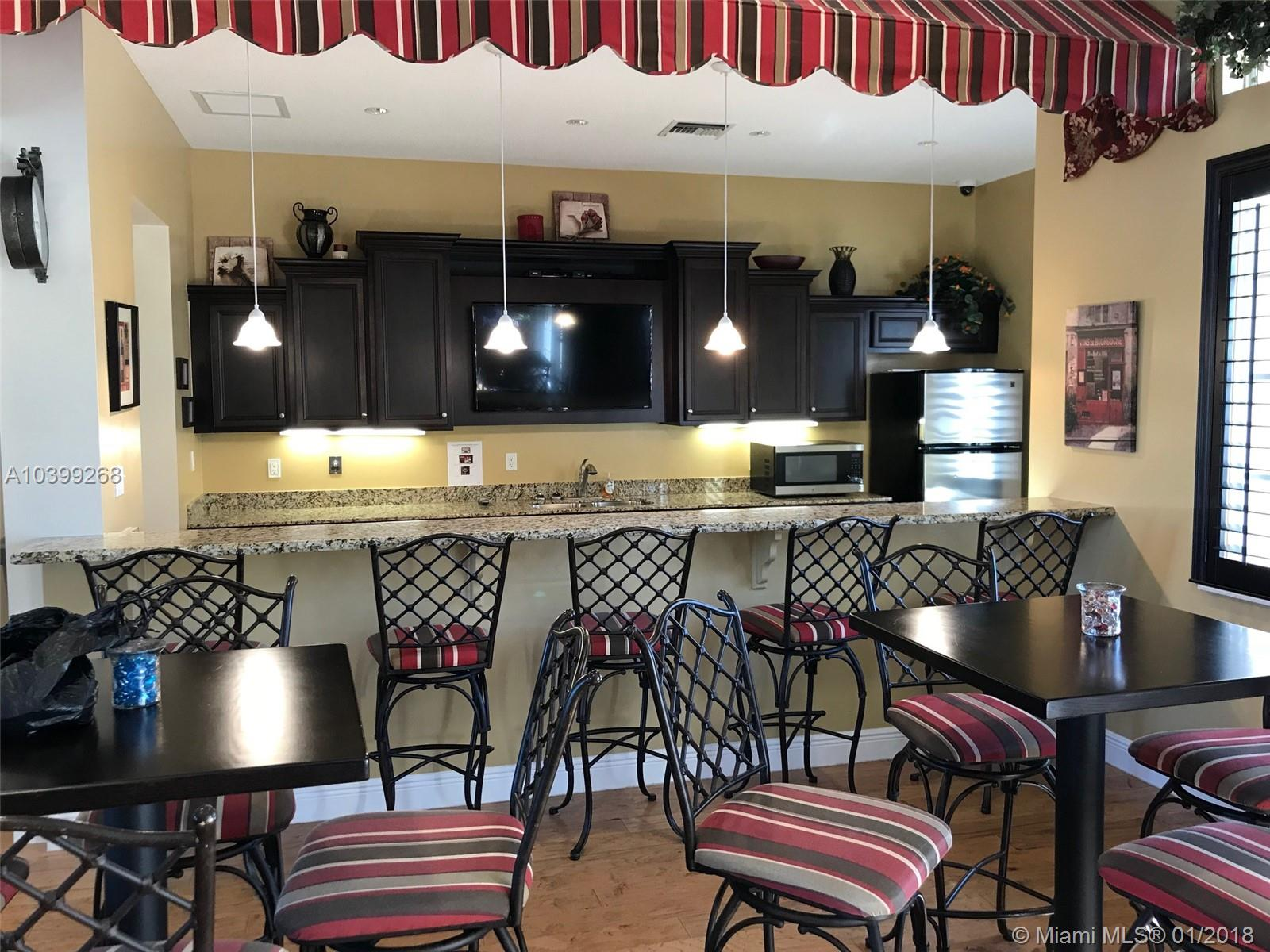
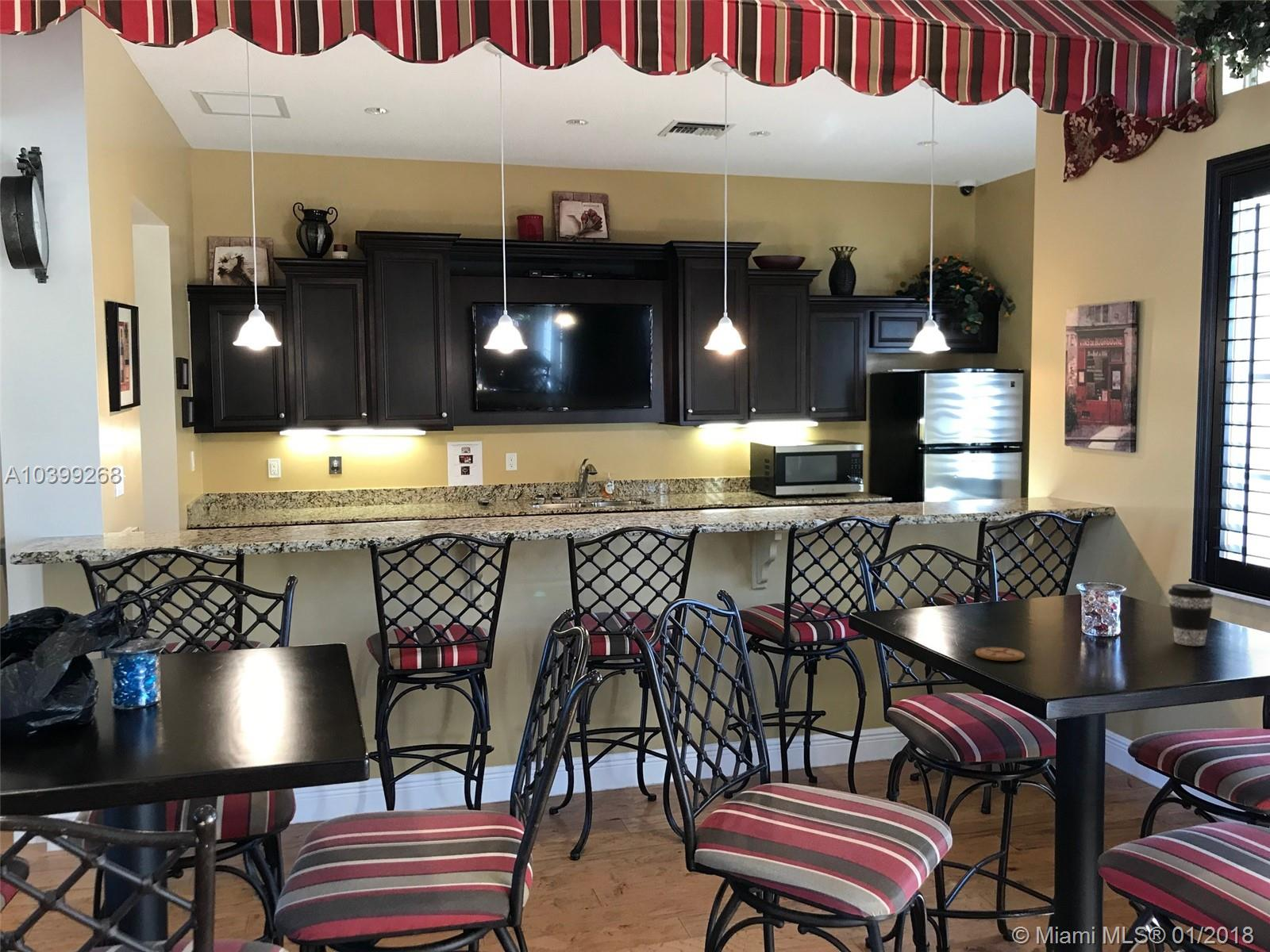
+ coaster [975,647,1026,662]
+ coffee cup [1168,583,1215,647]
